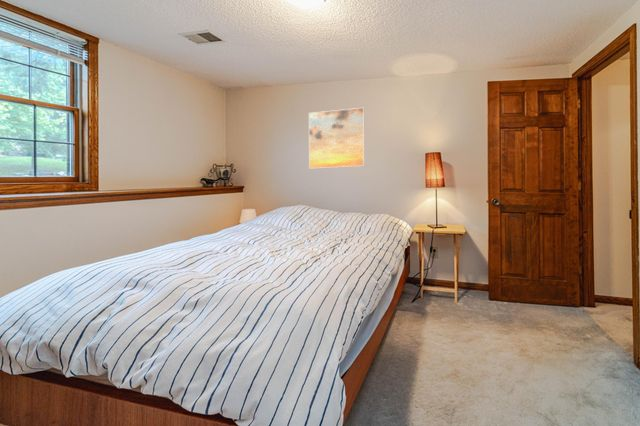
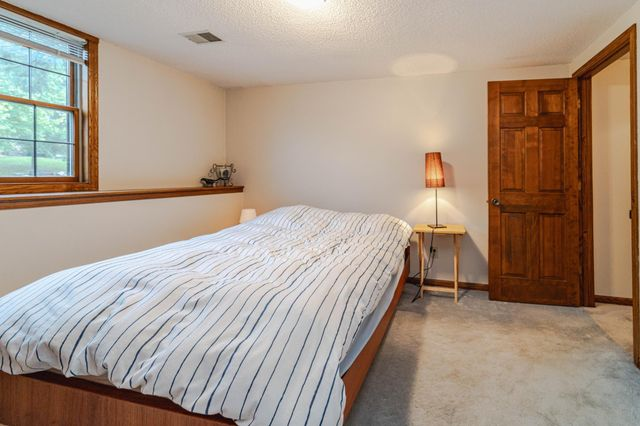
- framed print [308,107,366,170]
